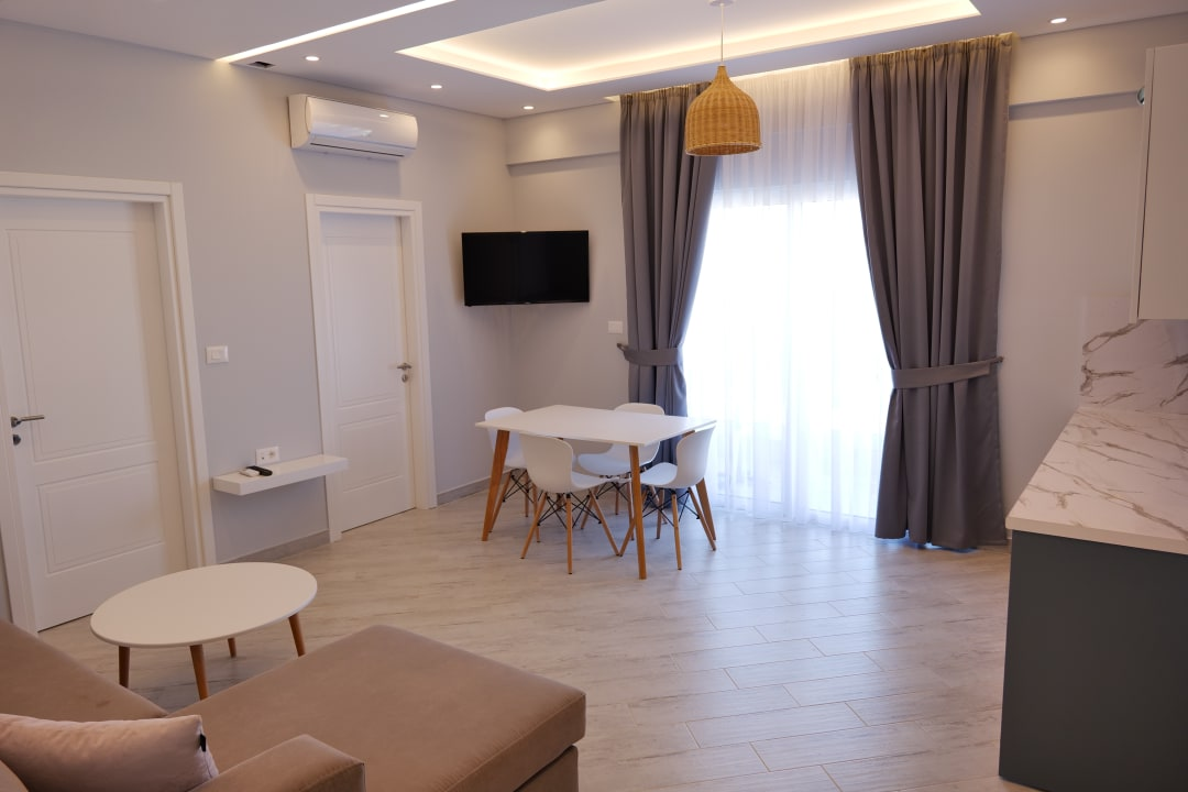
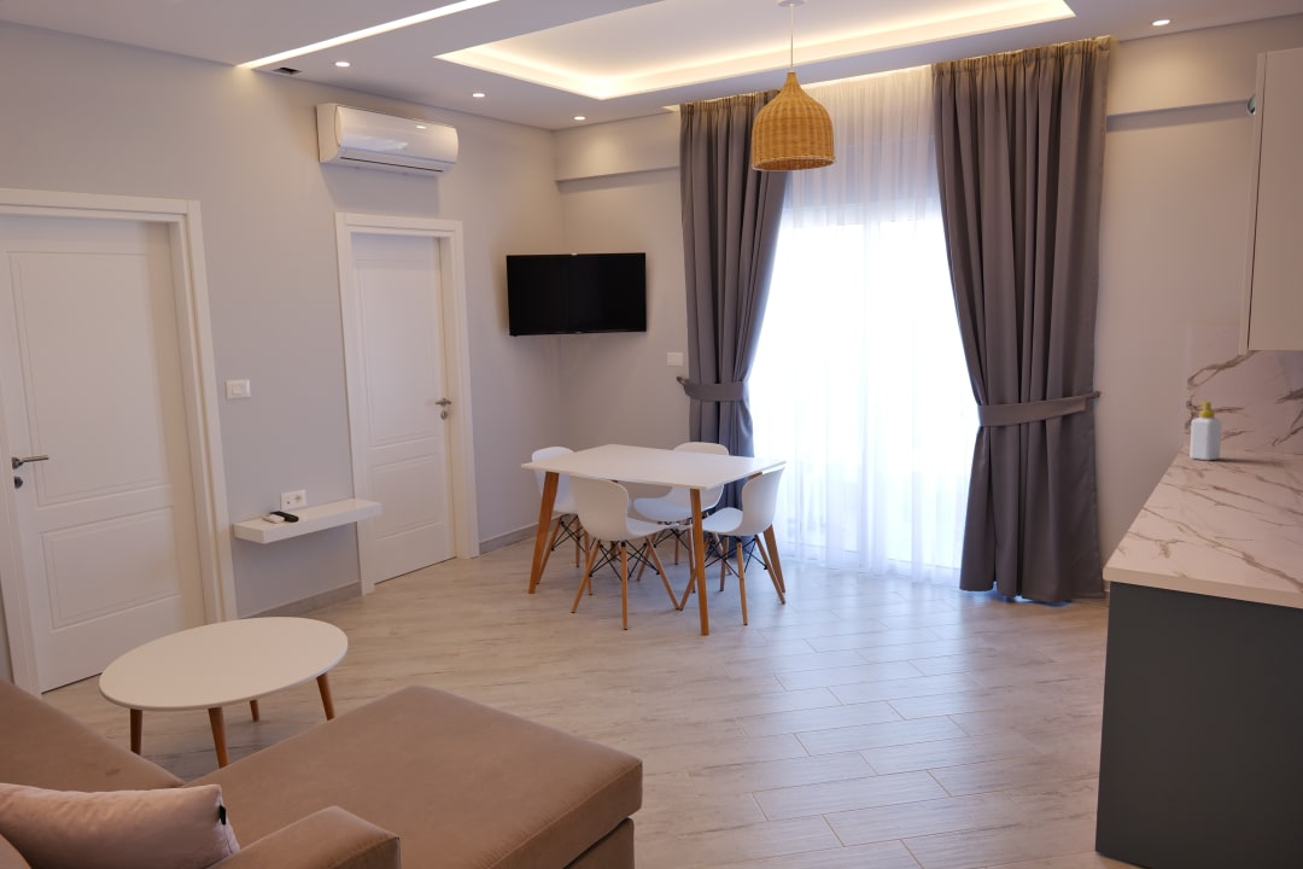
+ soap bottle [1188,401,1223,461]
